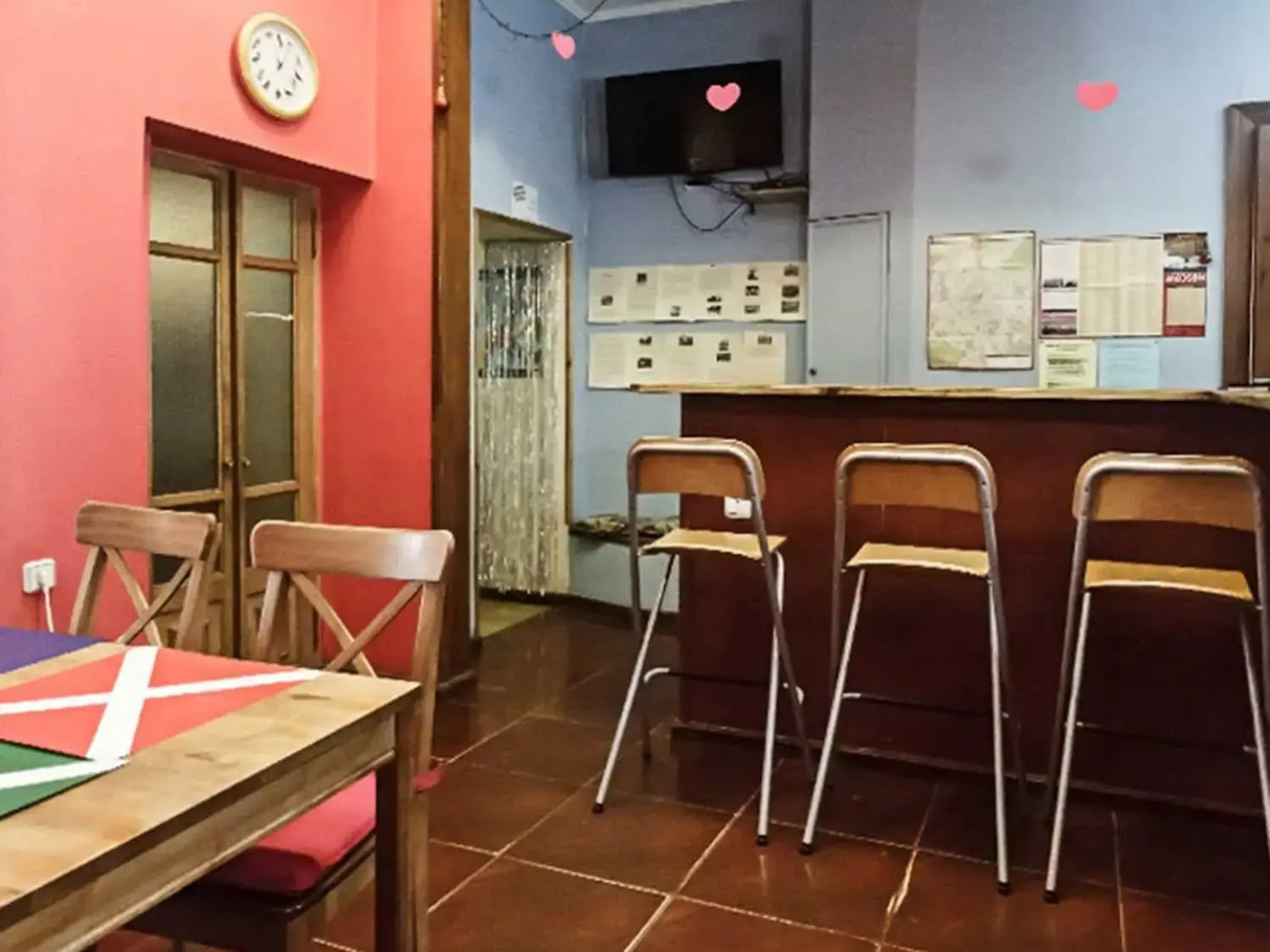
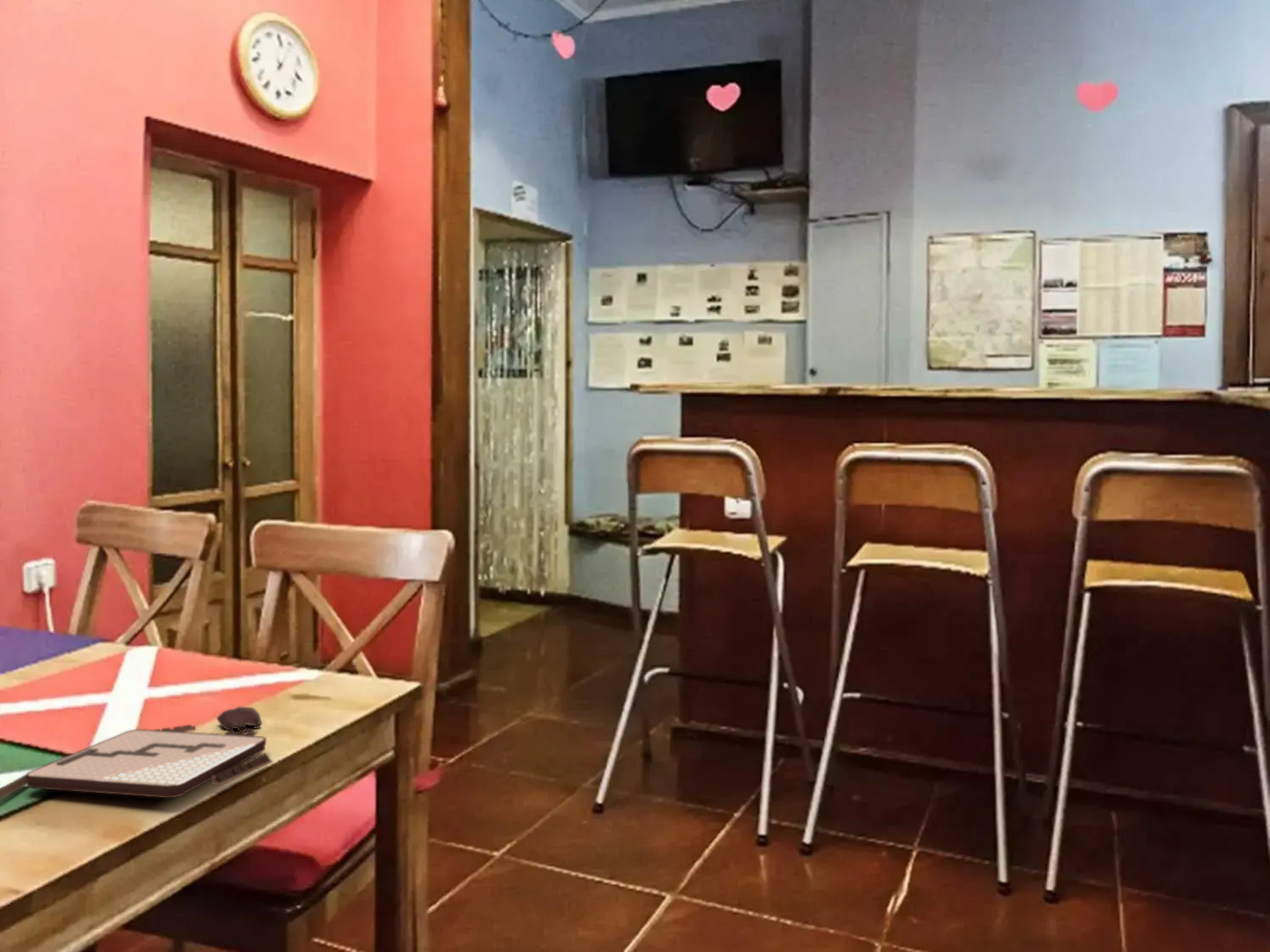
+ board game [0,706,273,800]
